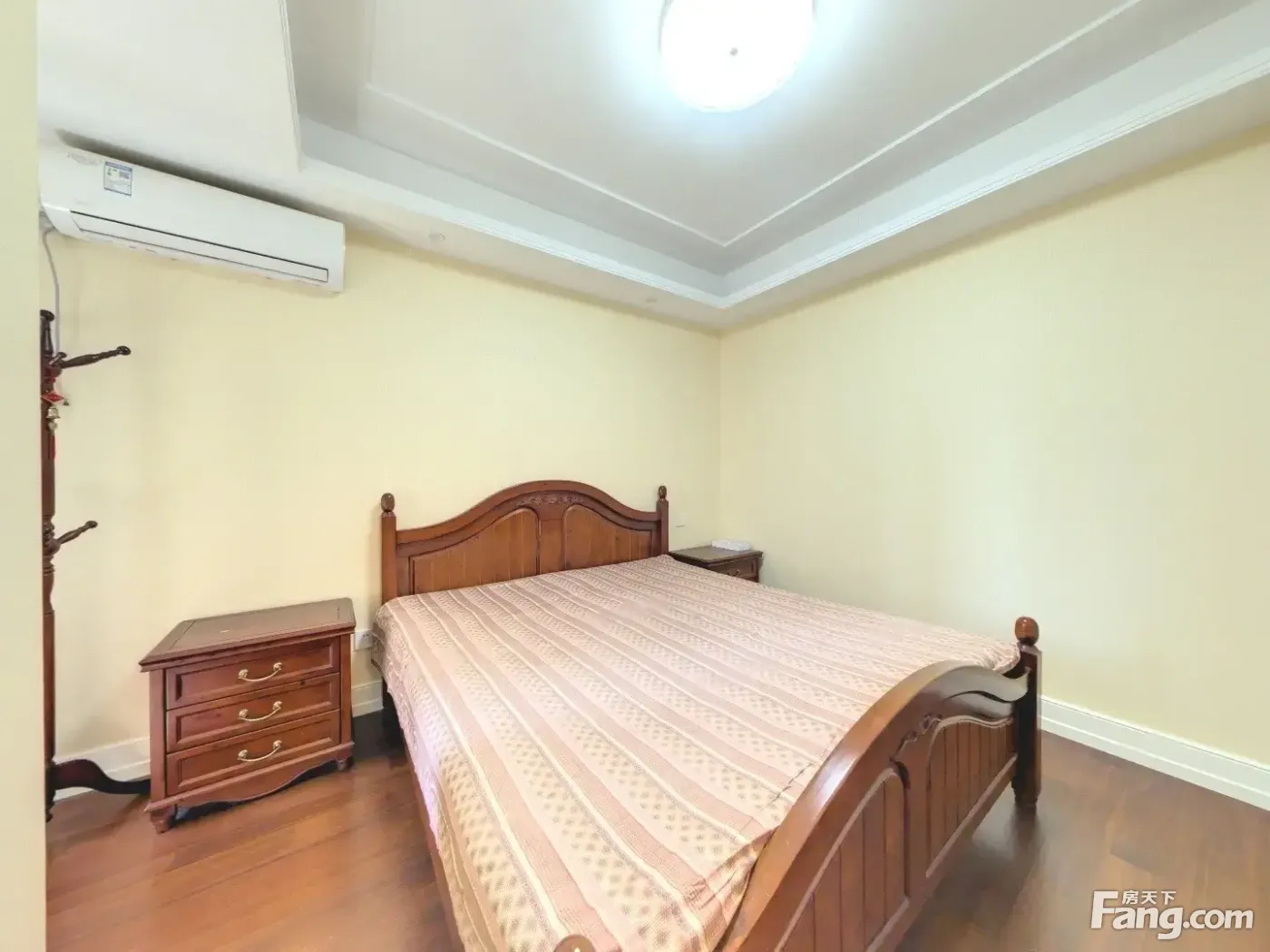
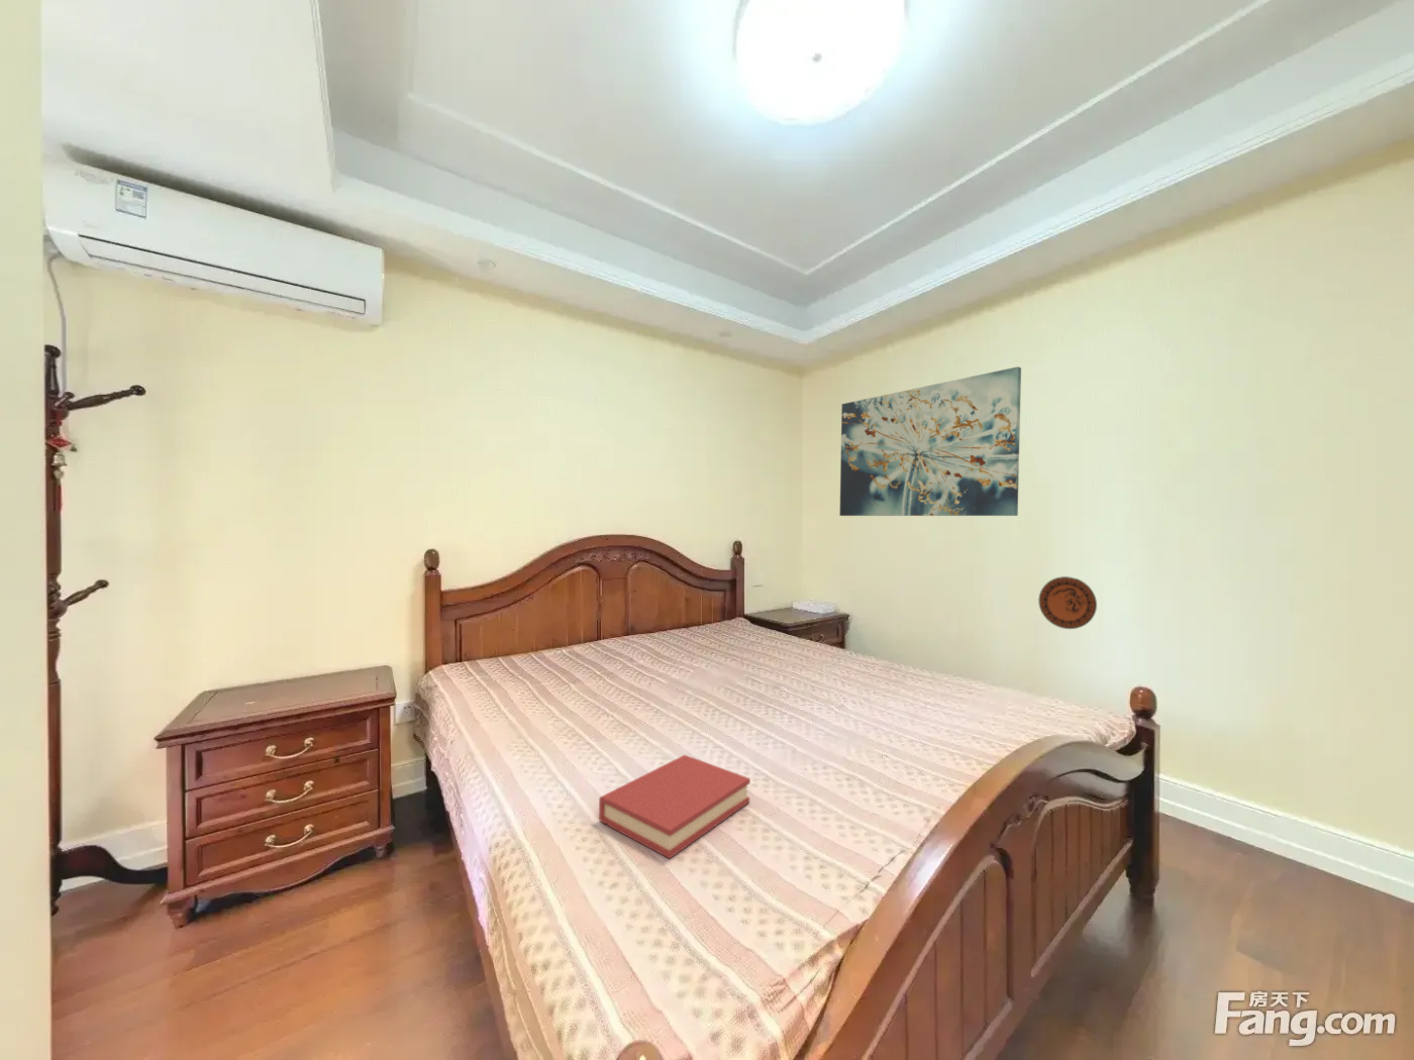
+ wall art [838,365,1022,517]
+ hardback book [598,754,752,860]
+ decorative plate [1038,576,1098,630]
